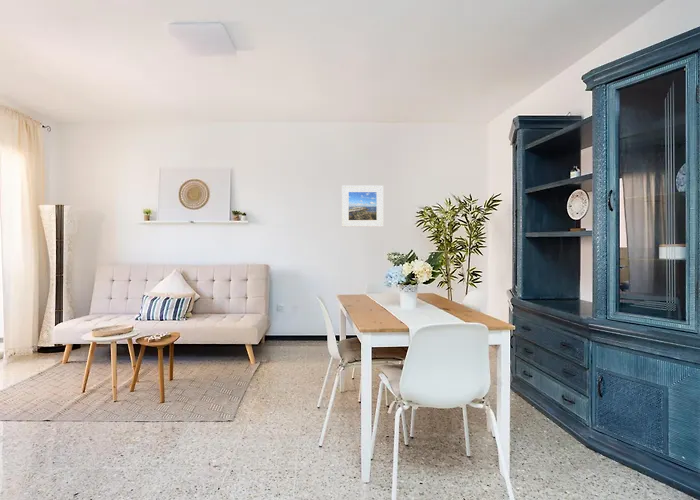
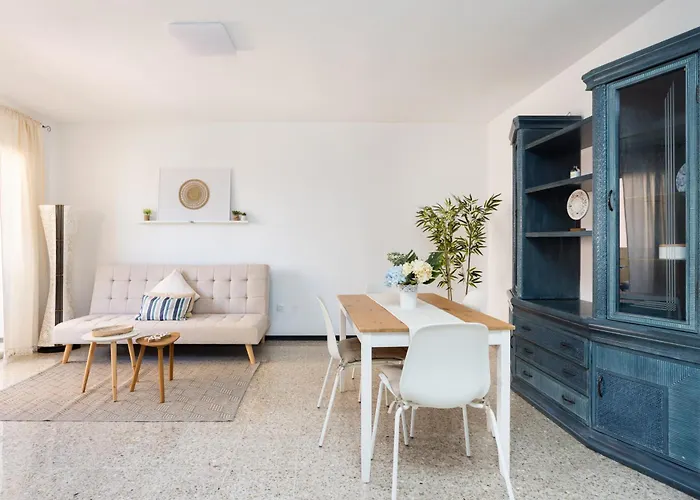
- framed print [341,184,384,228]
